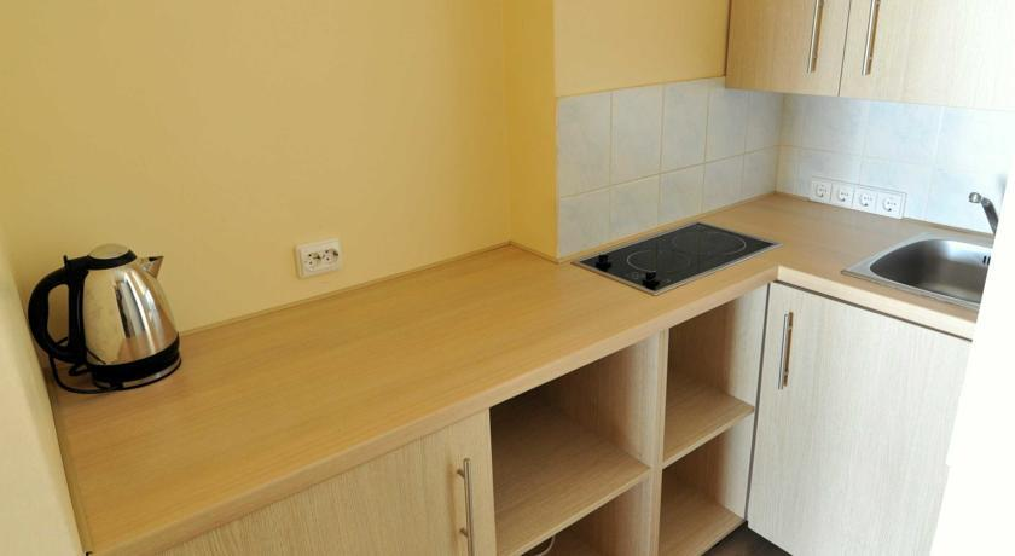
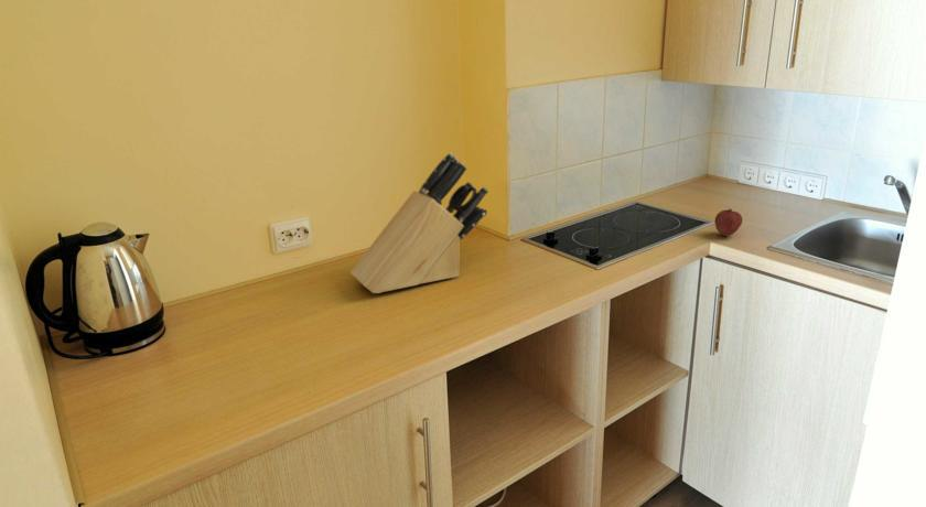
+ knife block [348,152,489,294]
+ fruit [713,208,743,237]
